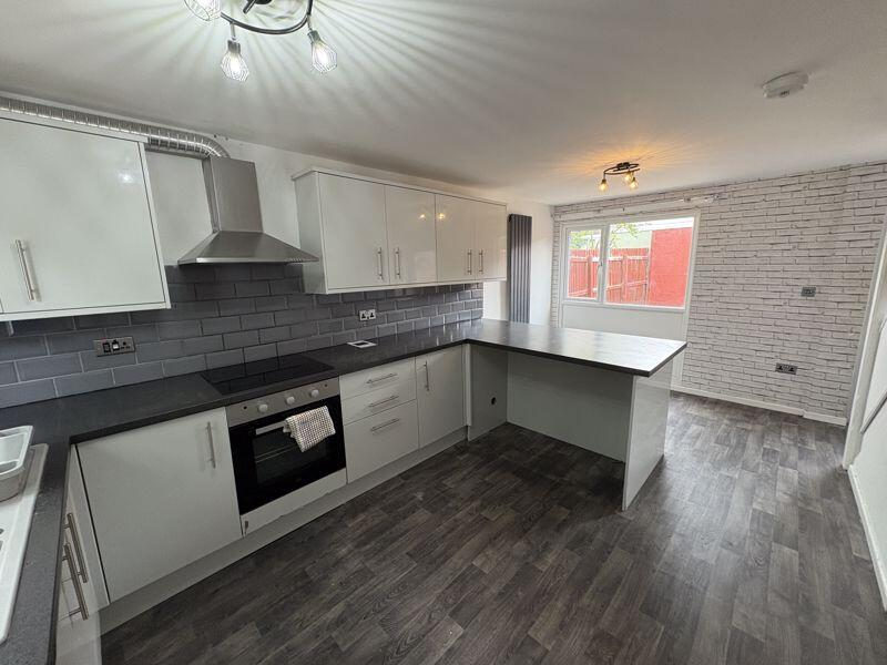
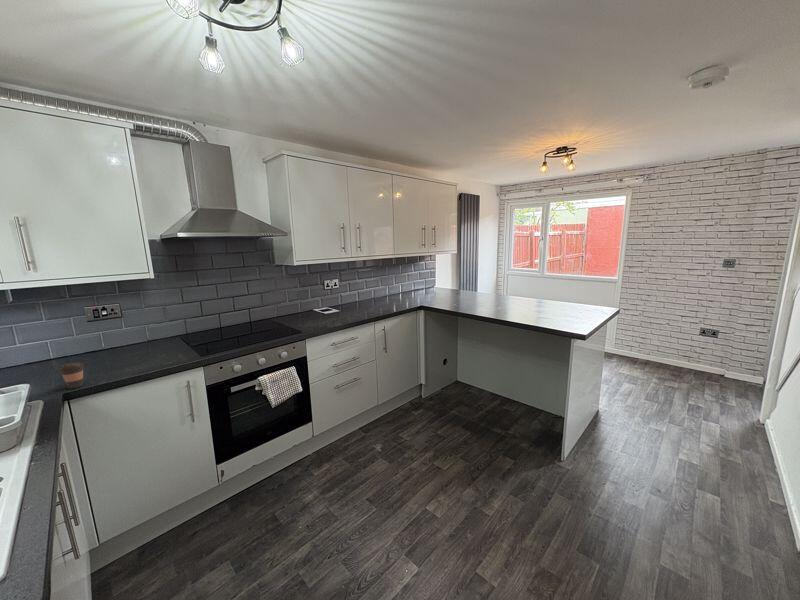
+ coffee cup [58,361,85,390]
